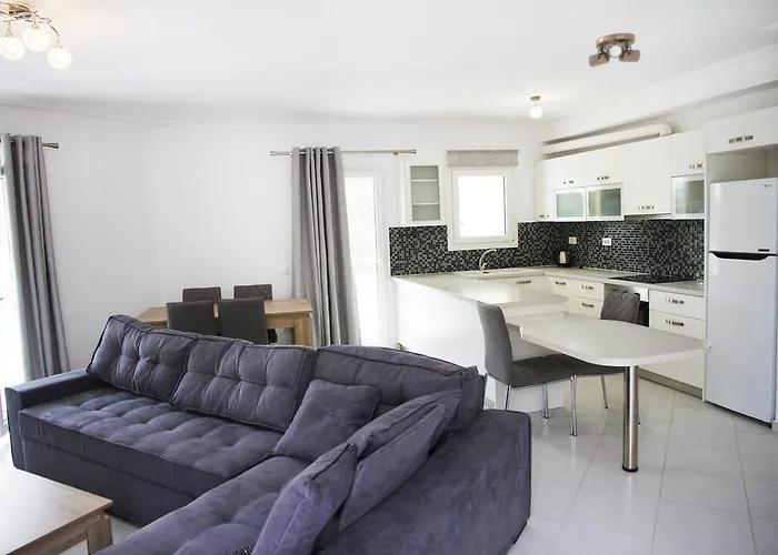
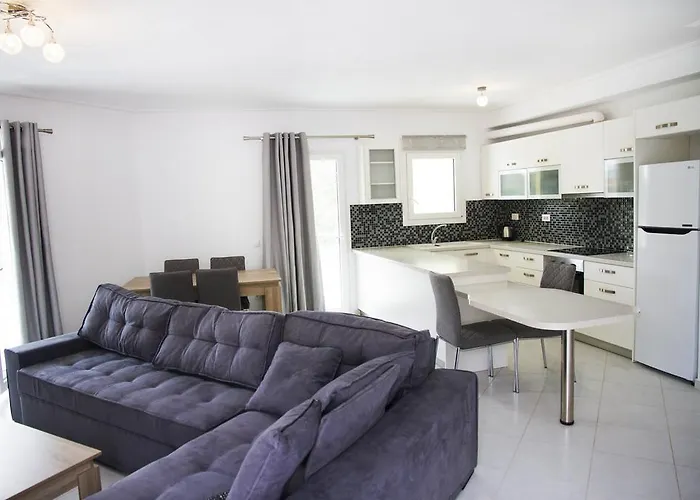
- ceiling light [588,32,641,68]
